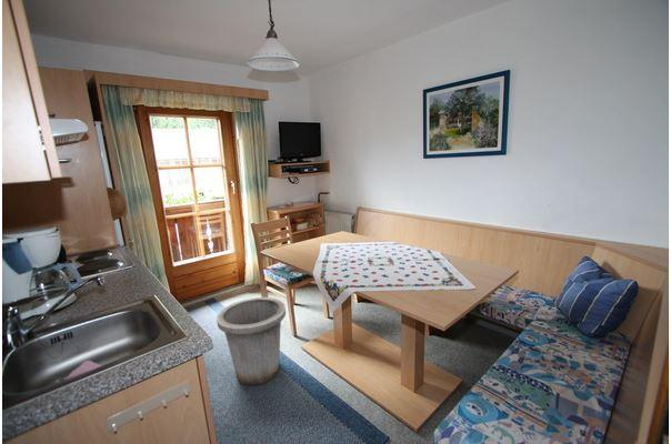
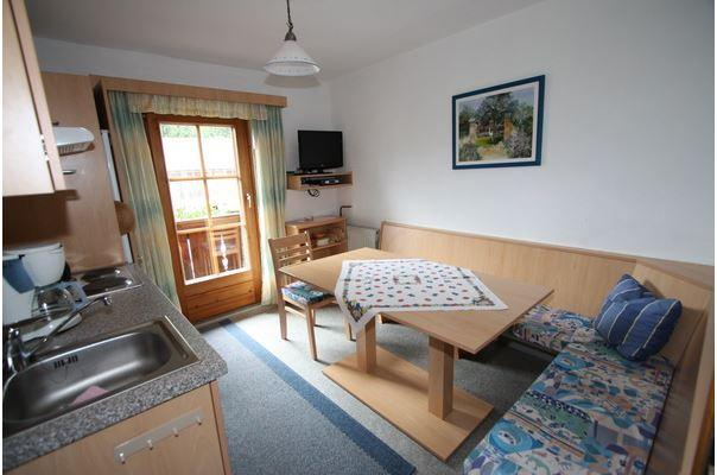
- trash can [216,296,287,386]
